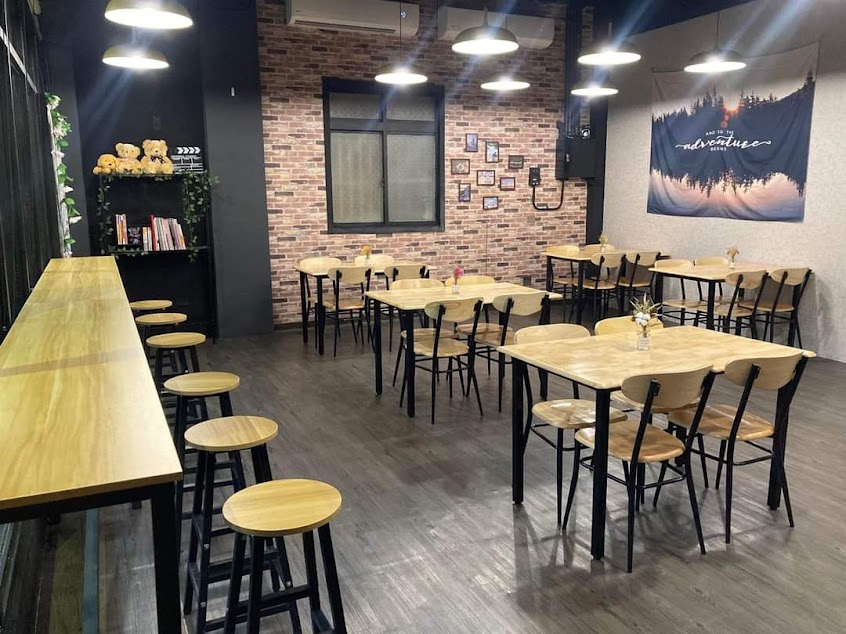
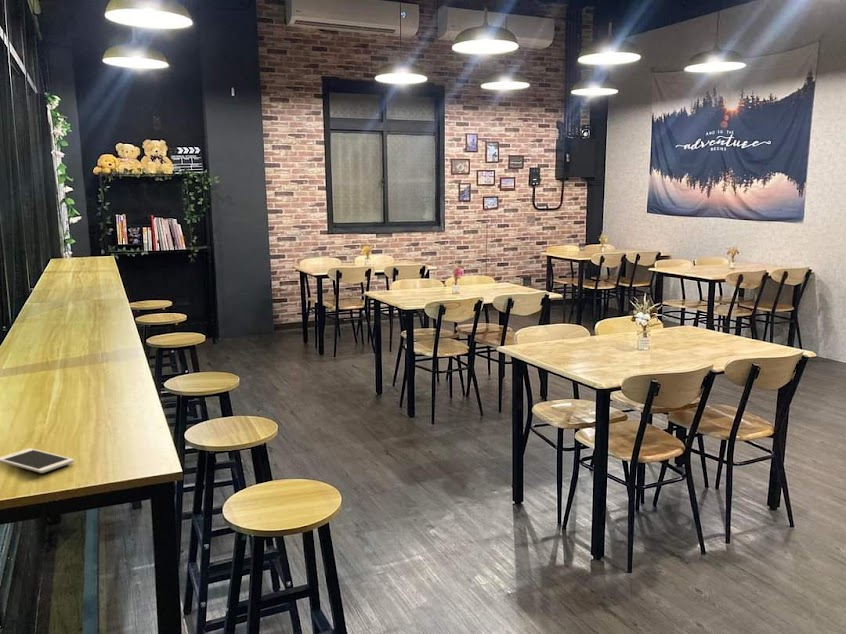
+ cell phone [0,447,75,474]
